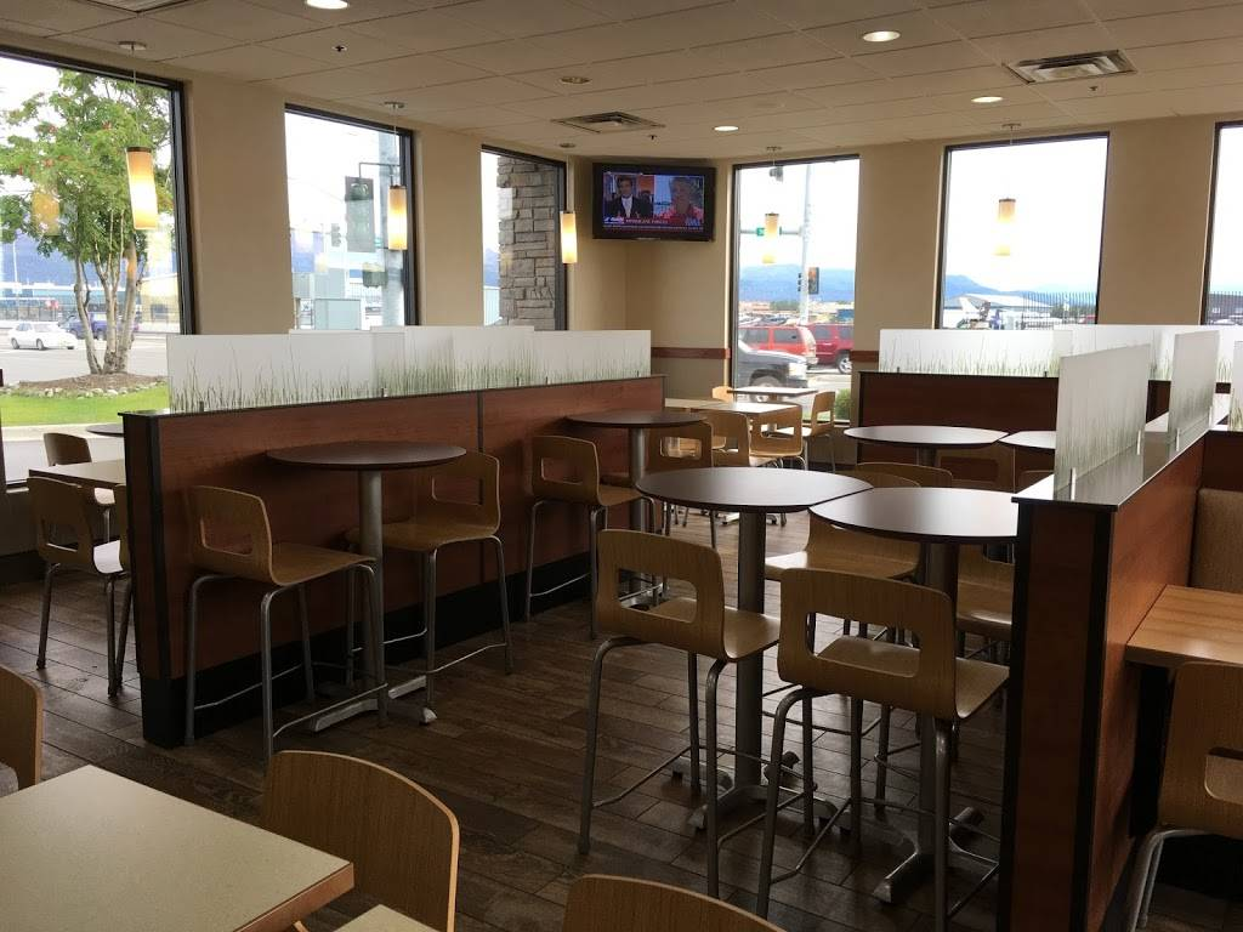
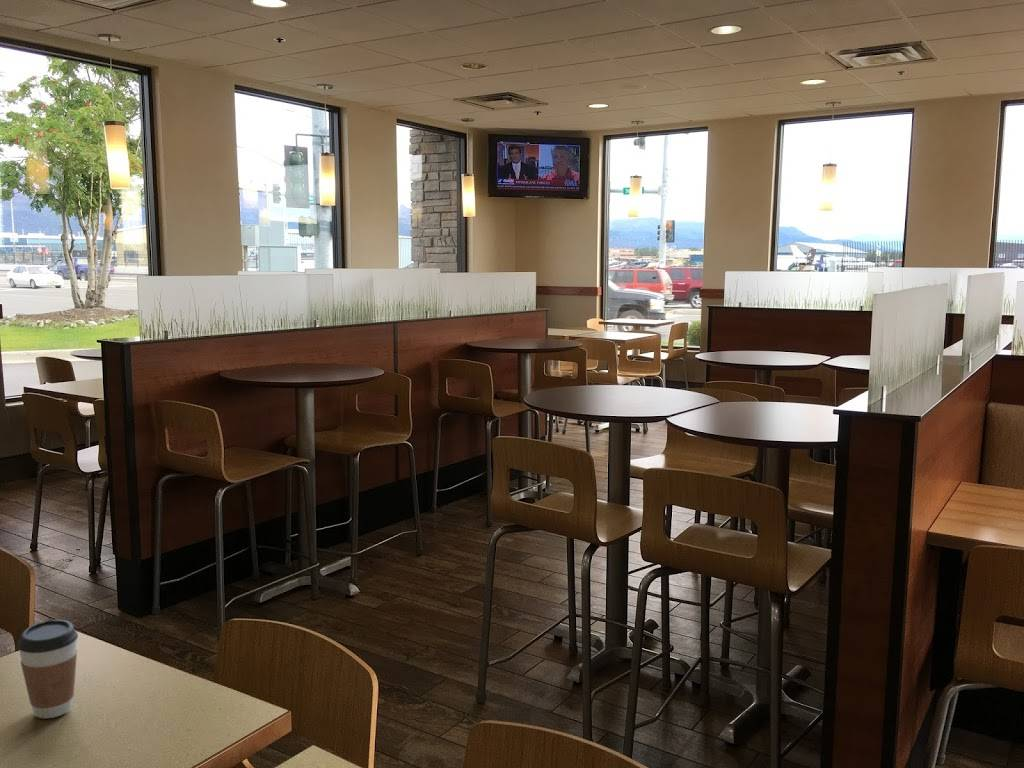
+ coffee cup [17,619,79,720]
